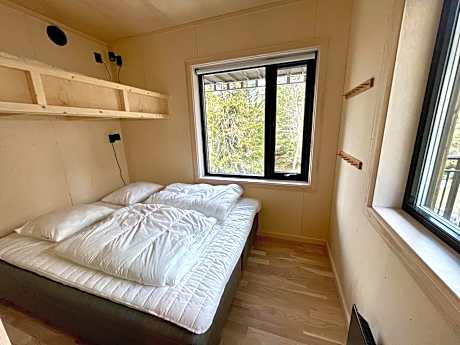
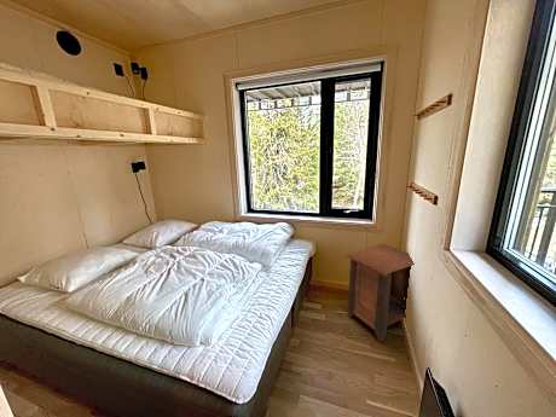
+ nightstand [344,243,415,343]
